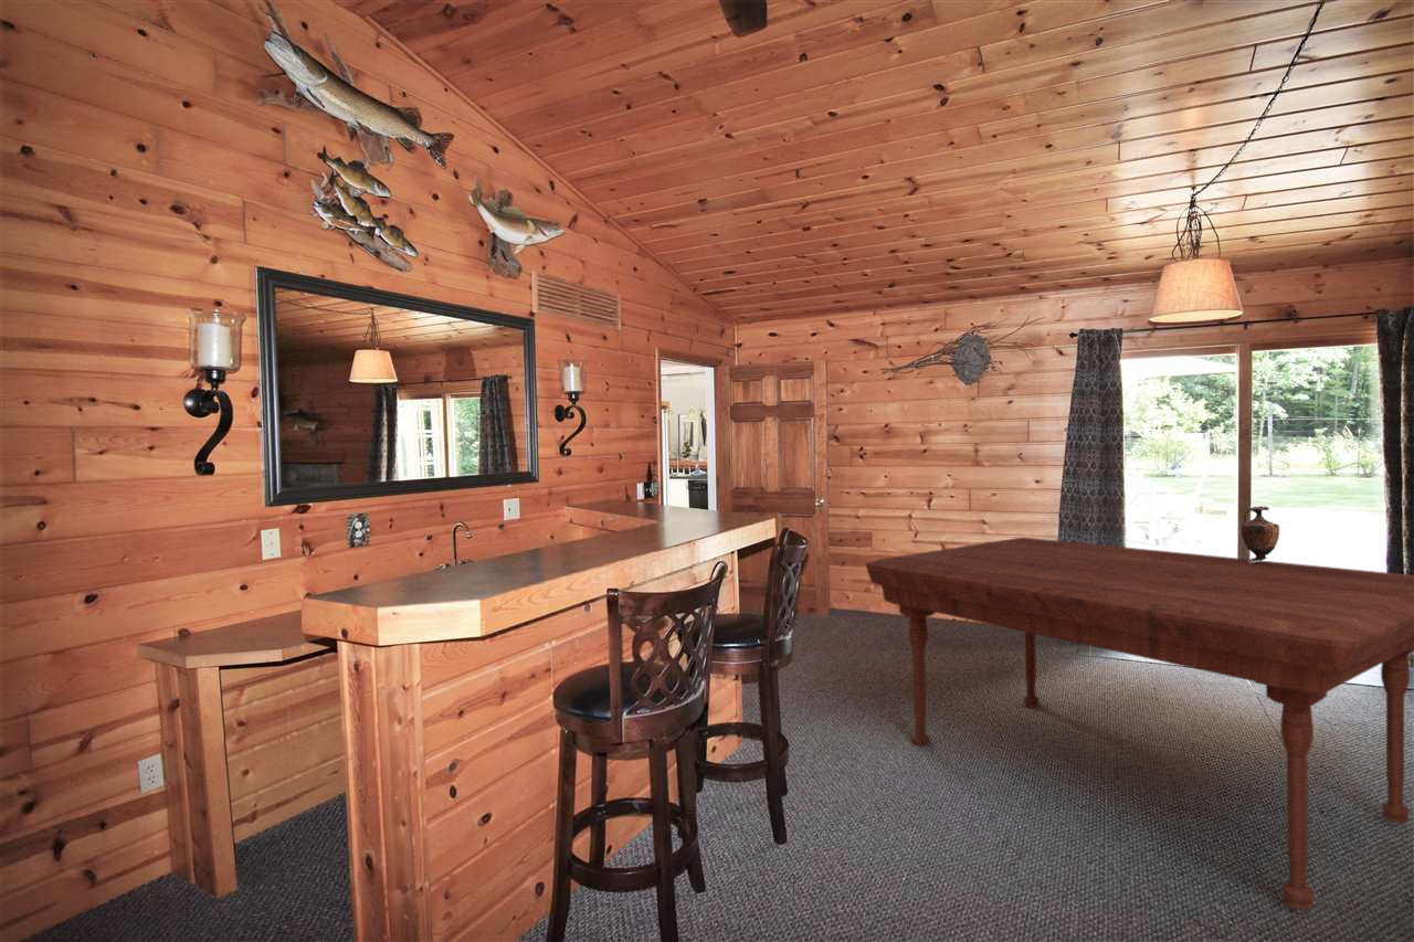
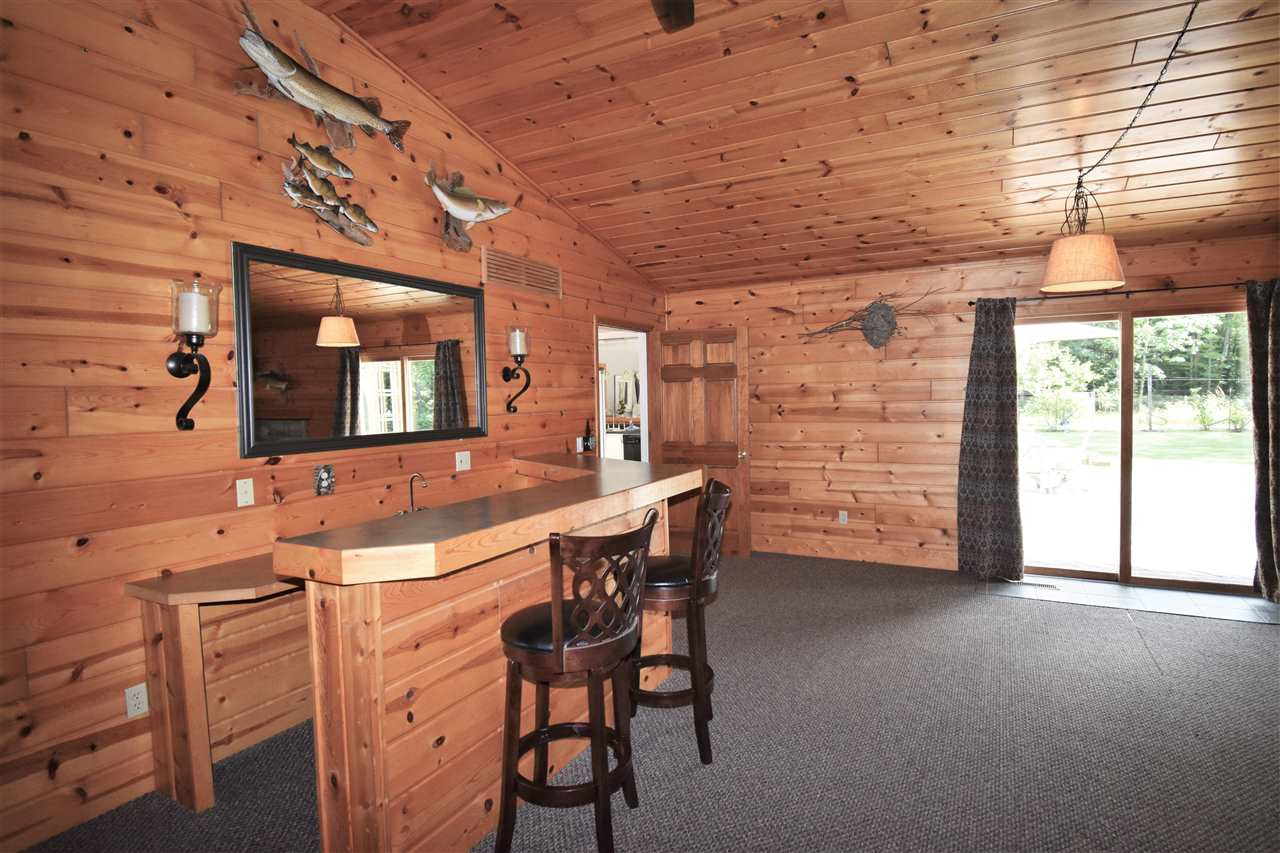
- dining table [865,537,1414,911]
- vase [1241,504,1280,562]
